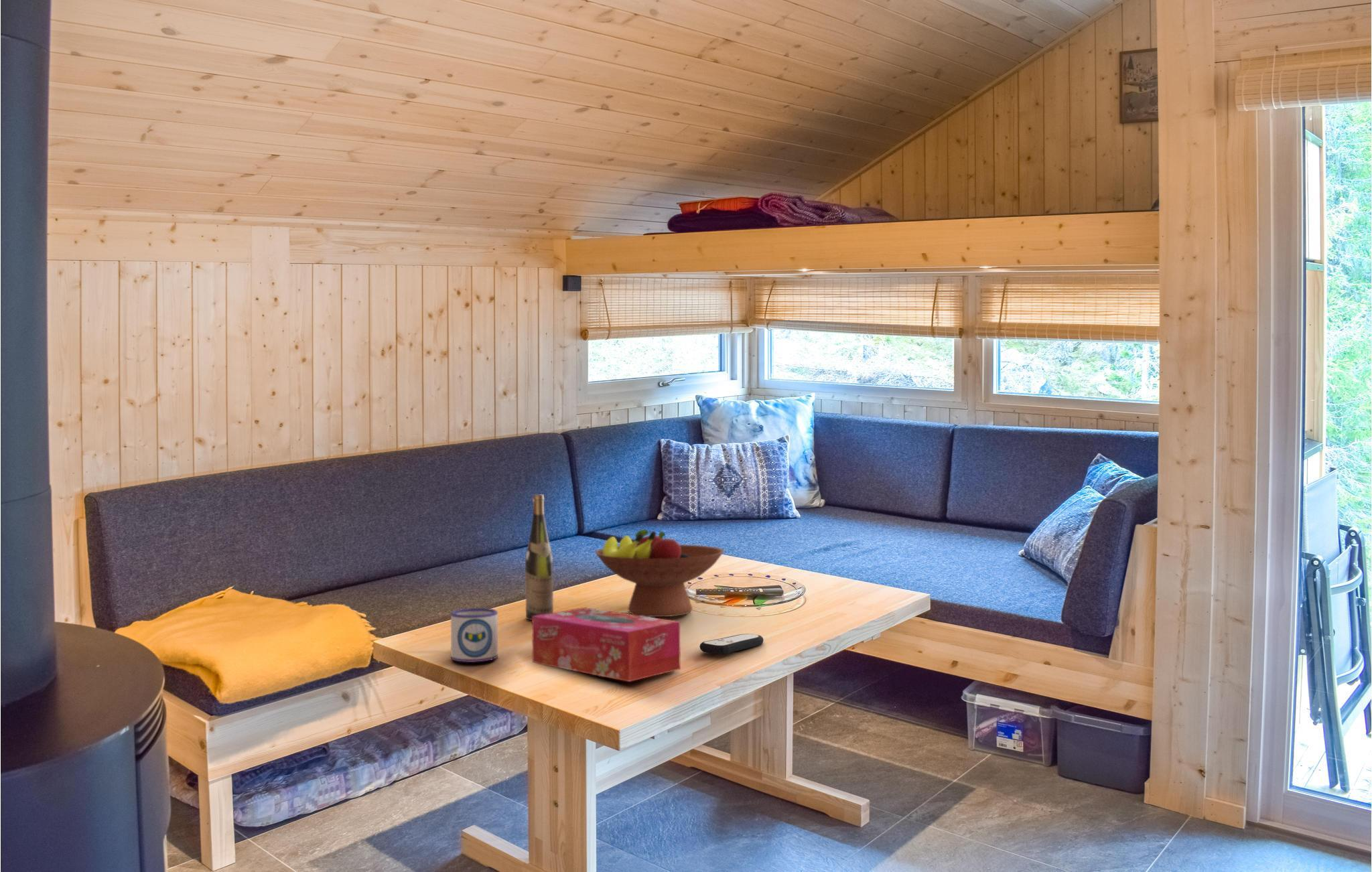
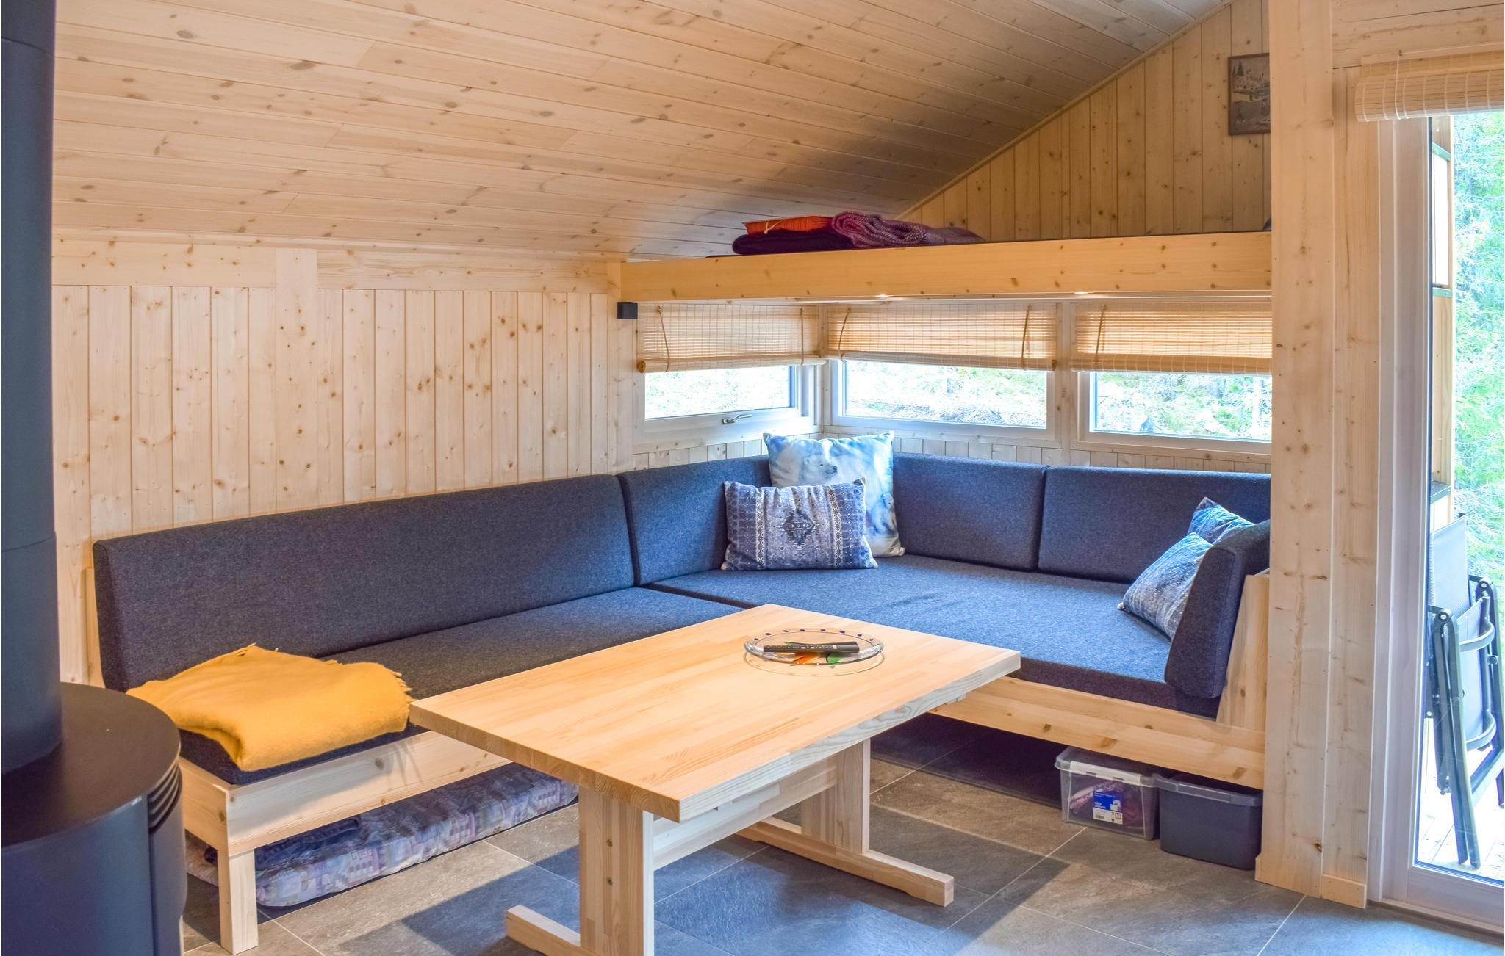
- remote control [699,634,764,655]
- fruit bowl [594,528,725,617]
- wine bottle [525,494,554,621]
- mug [450,607,498,663]
- tissue box [531,607,681,682]
